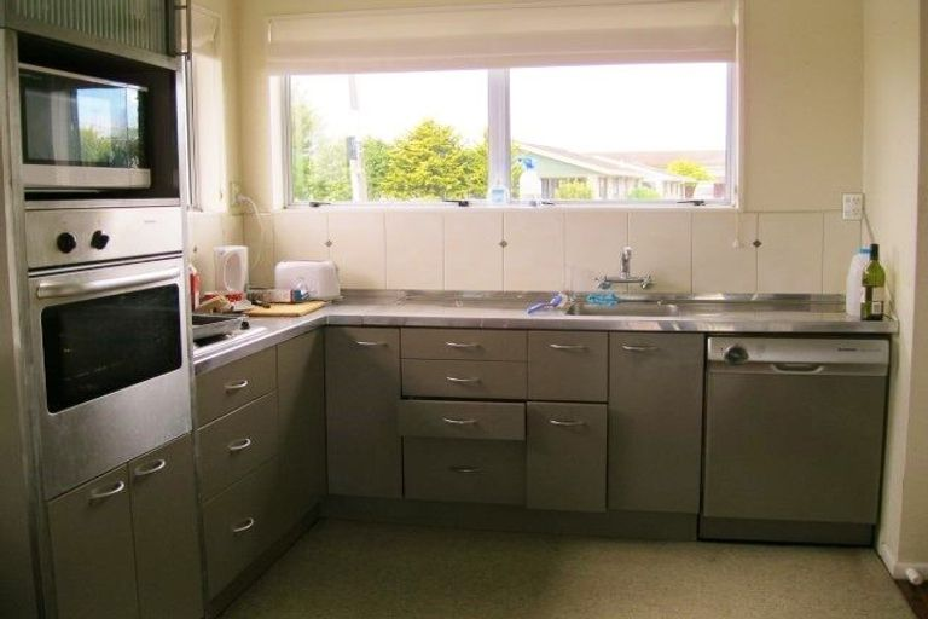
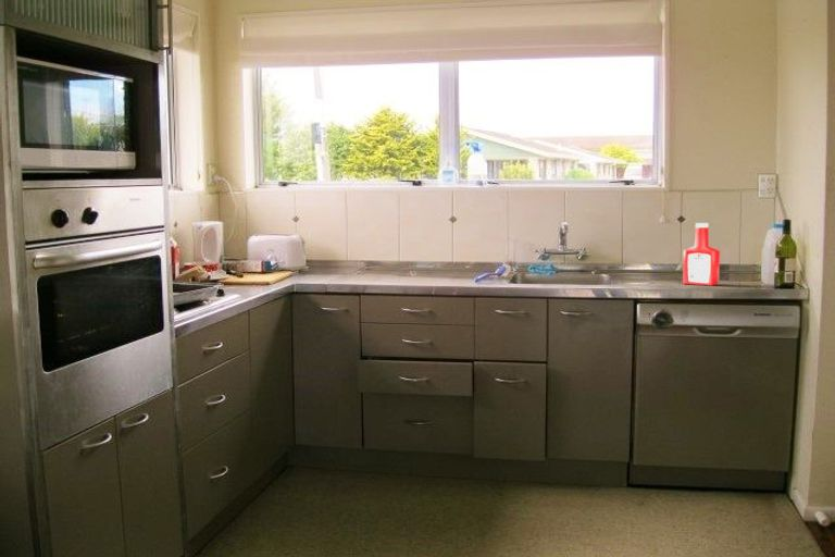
+ soap bottle [682,222,721,286]
